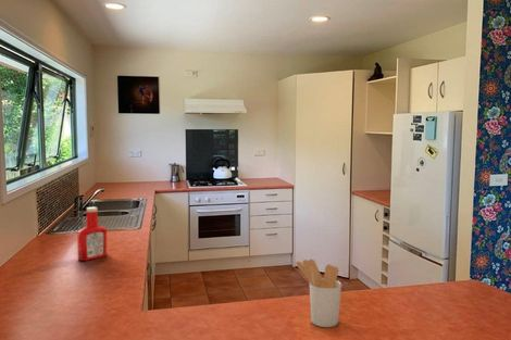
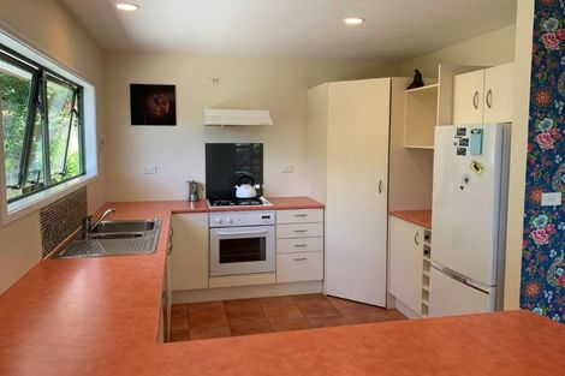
- soap bottle [76,206,109,262]
- utensil holder [295,259,342,328]
